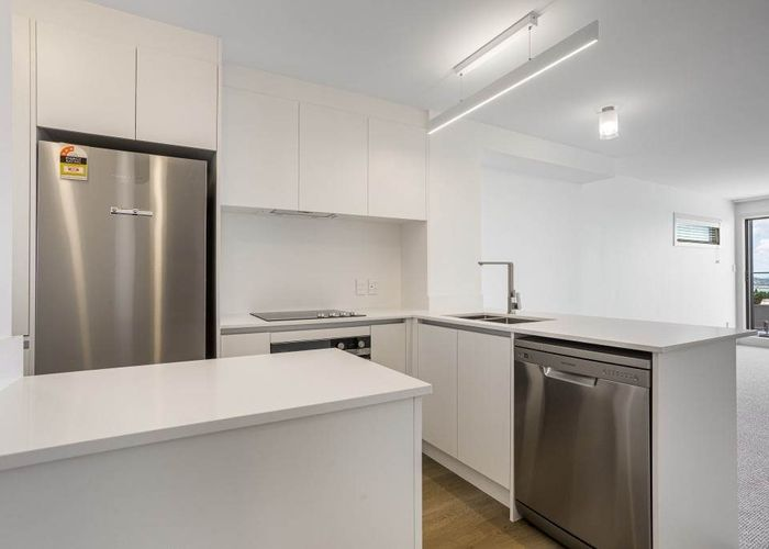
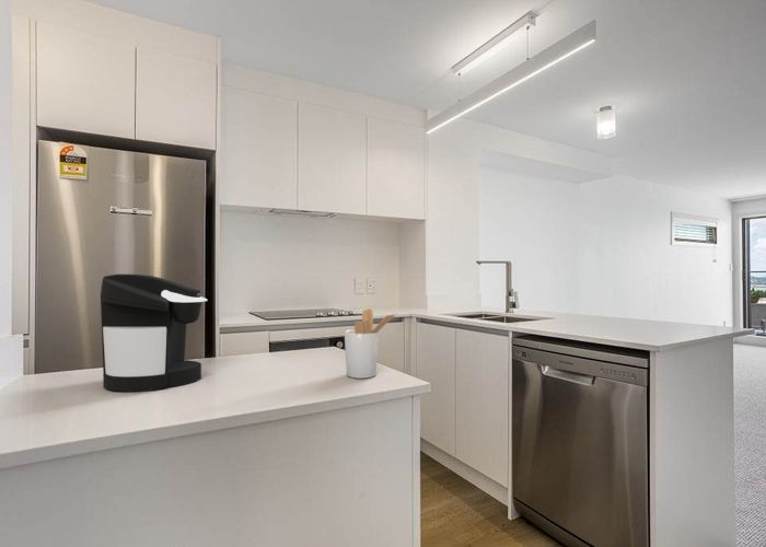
+ utensil holder [344,307,396,380]
+ coffee maker [100,274,208,393]
